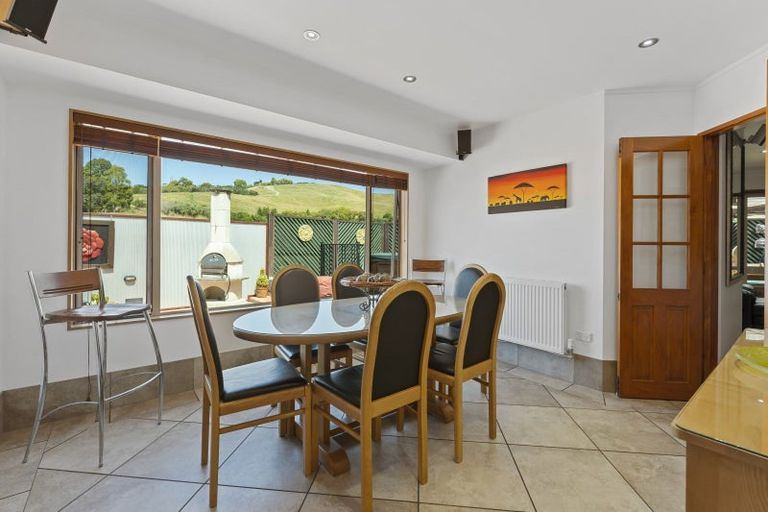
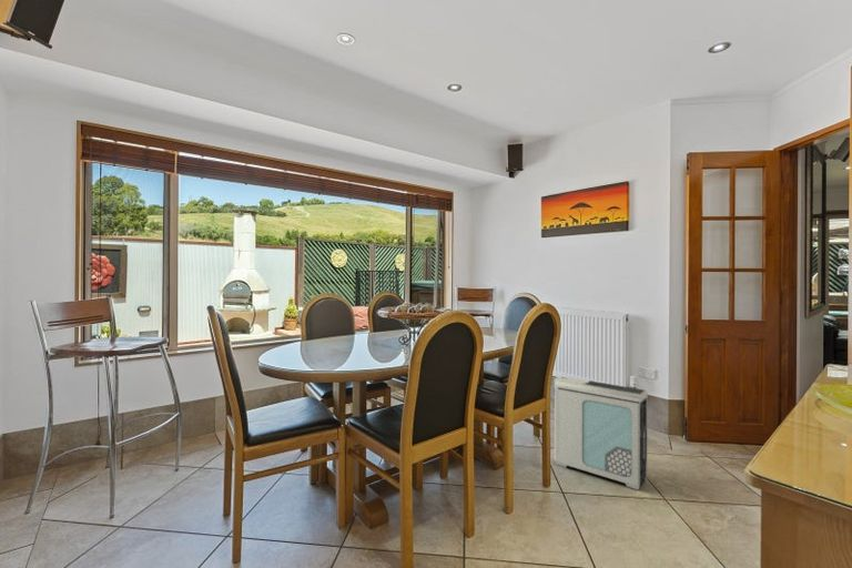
+ air purifier [552,375,649,490]
